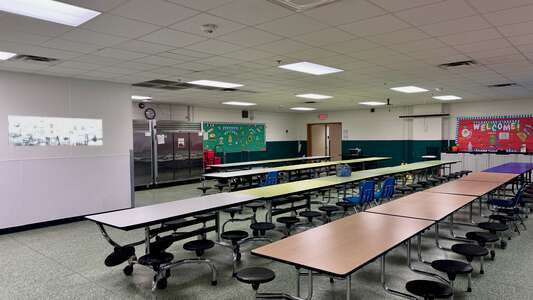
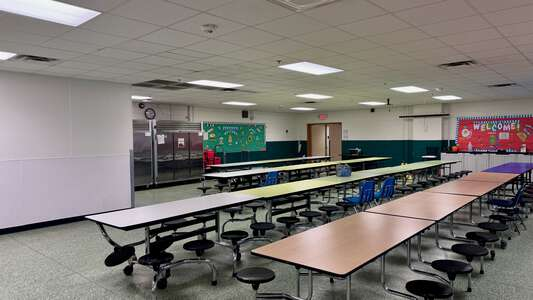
- wall art [7,115,103,147]
